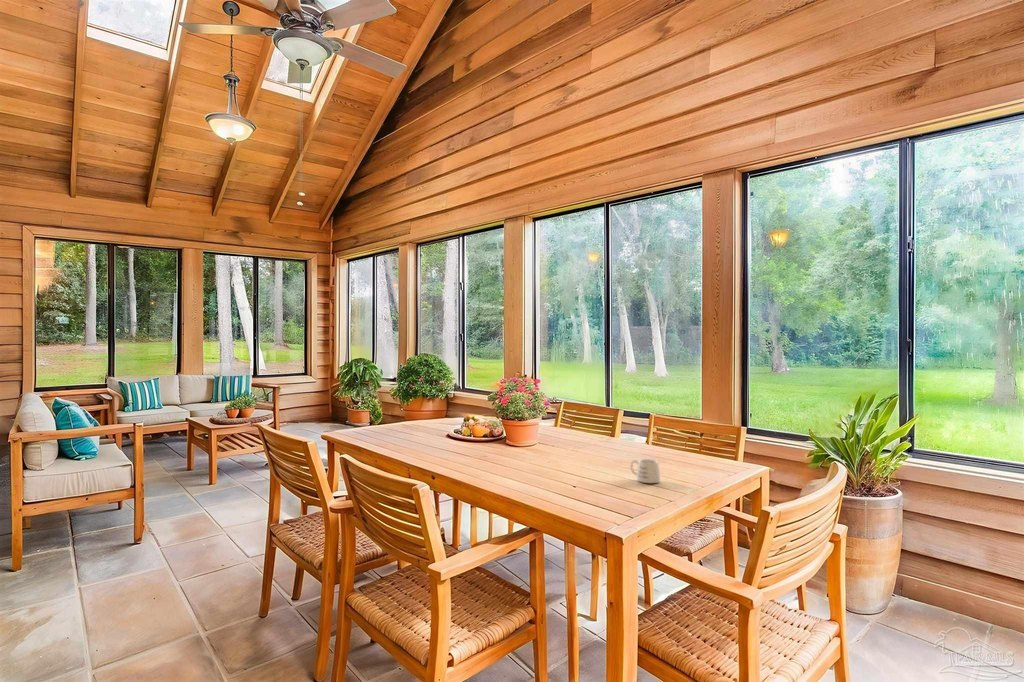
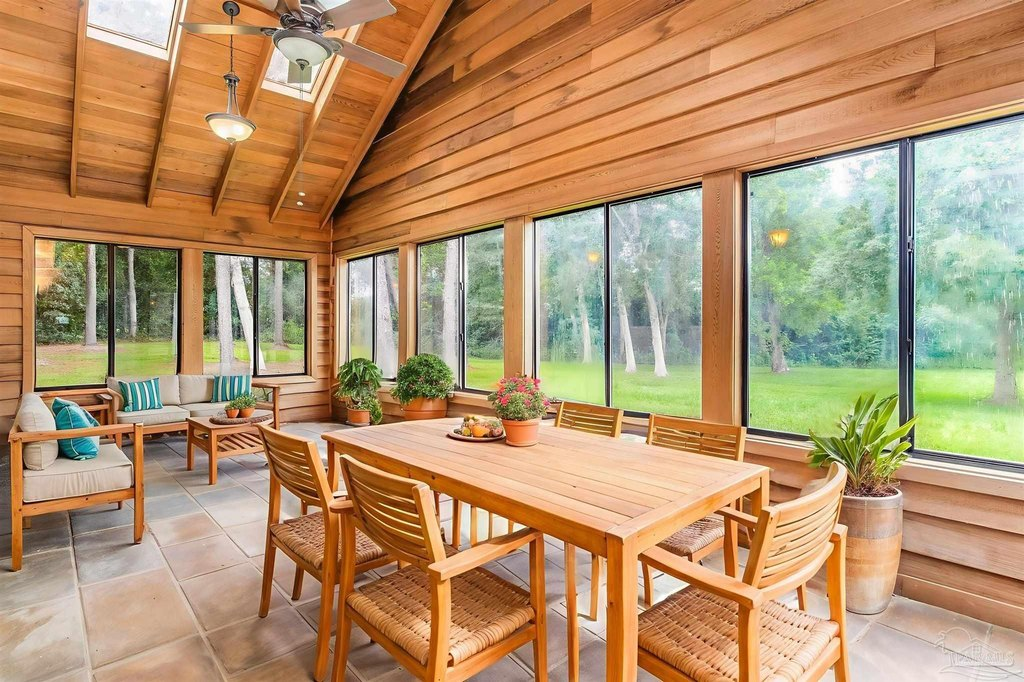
- mug [629,458,661,484]
